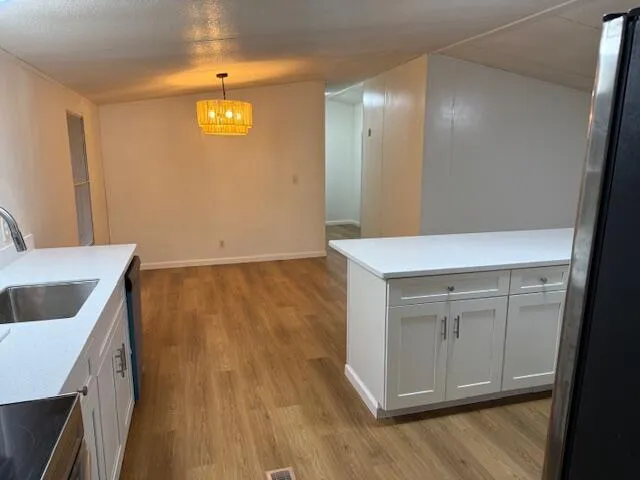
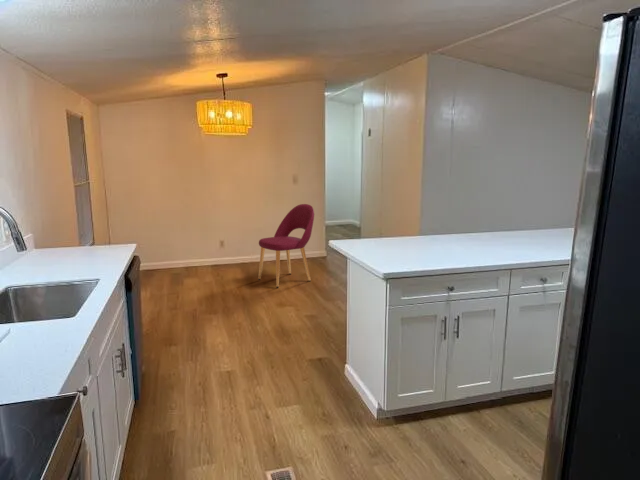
+ dining chair [257,203,315,289]
